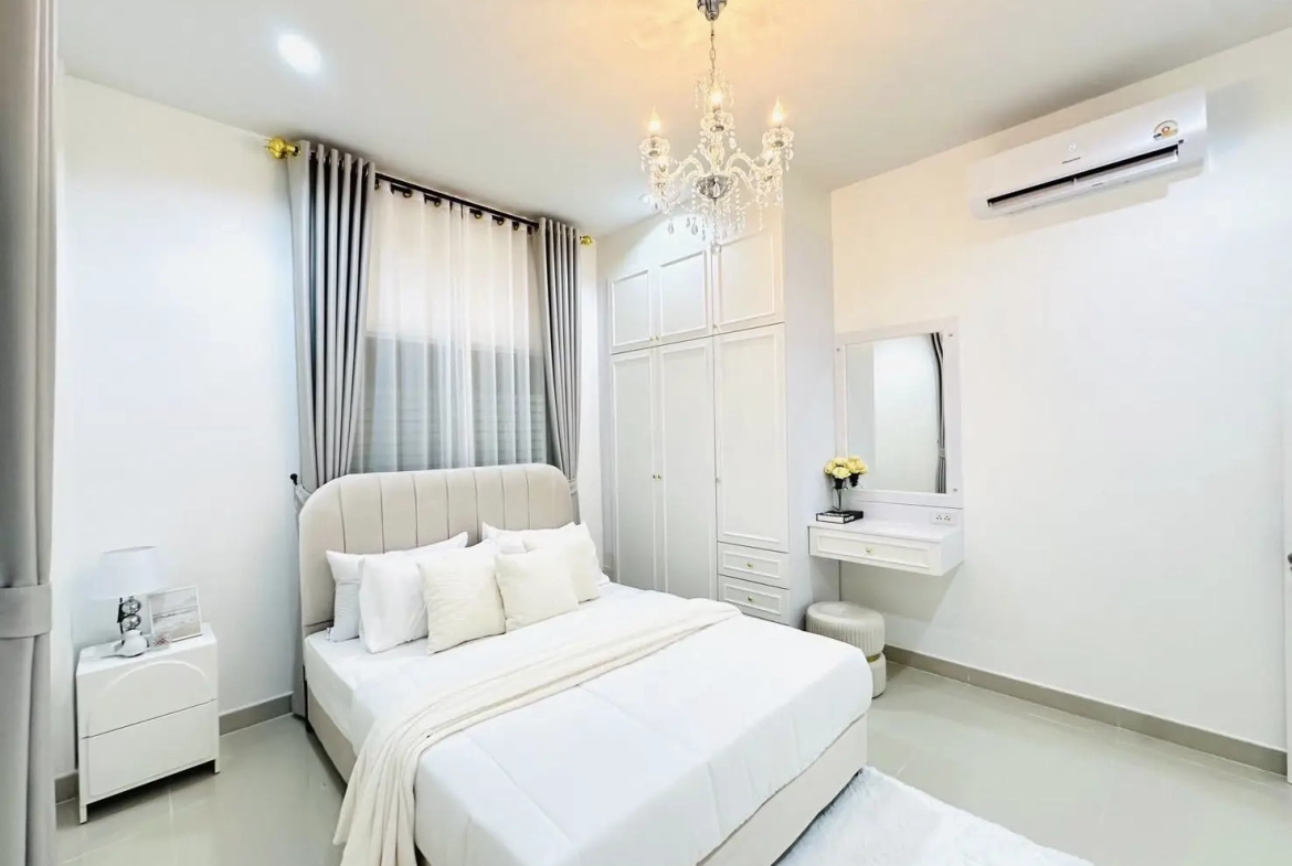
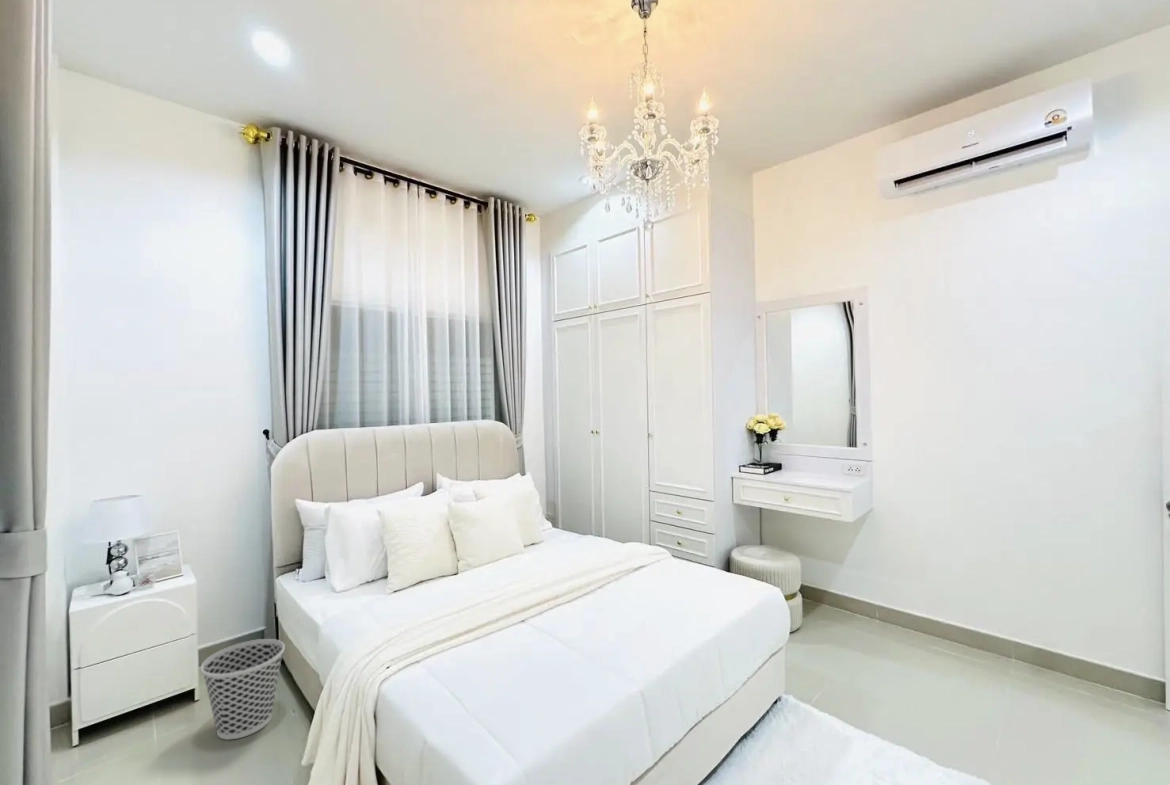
+ wastebasket [200,638,286,740]
